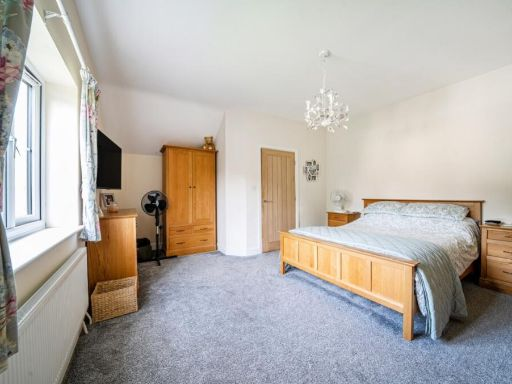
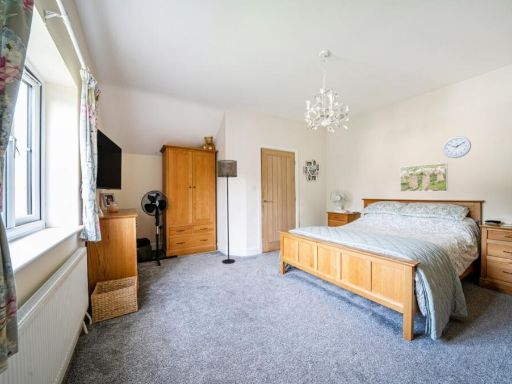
+ wall clock [442,135,472,159]
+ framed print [399,162,449,193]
+ floor lamp [216,159,238,265]
